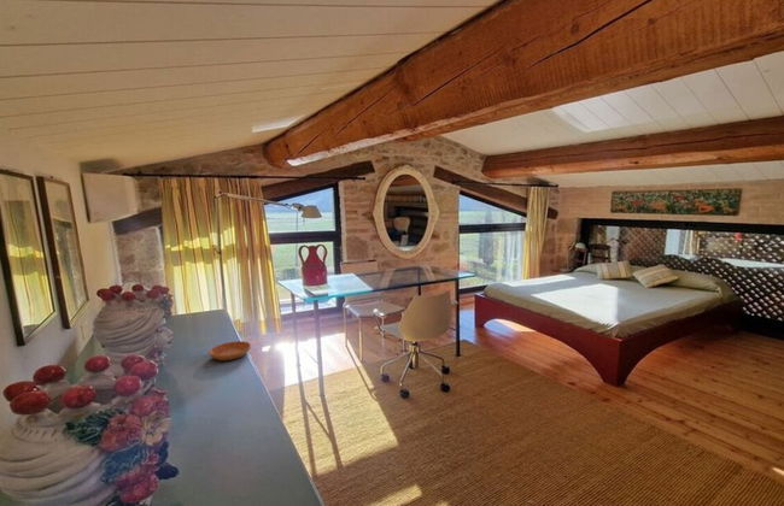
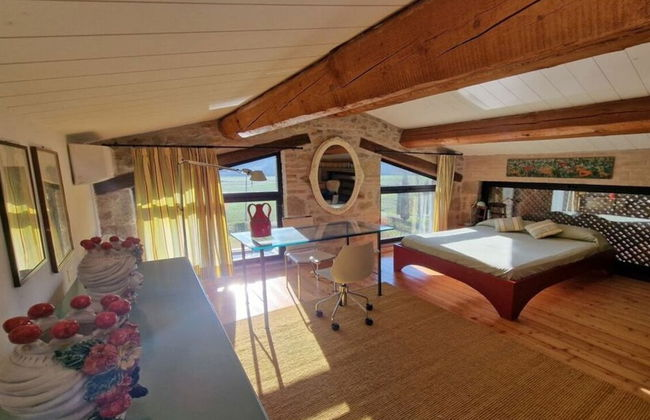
- saucer [209,340,252,361]
